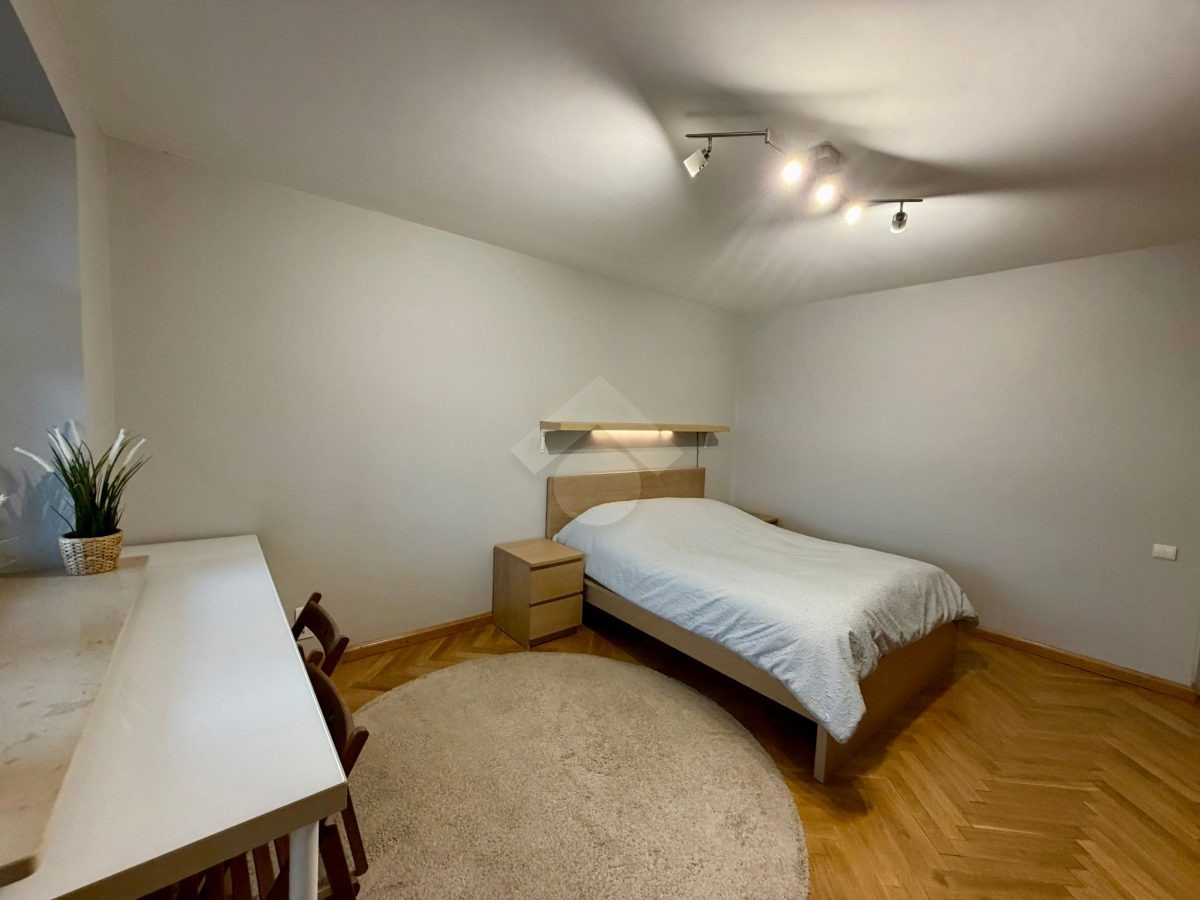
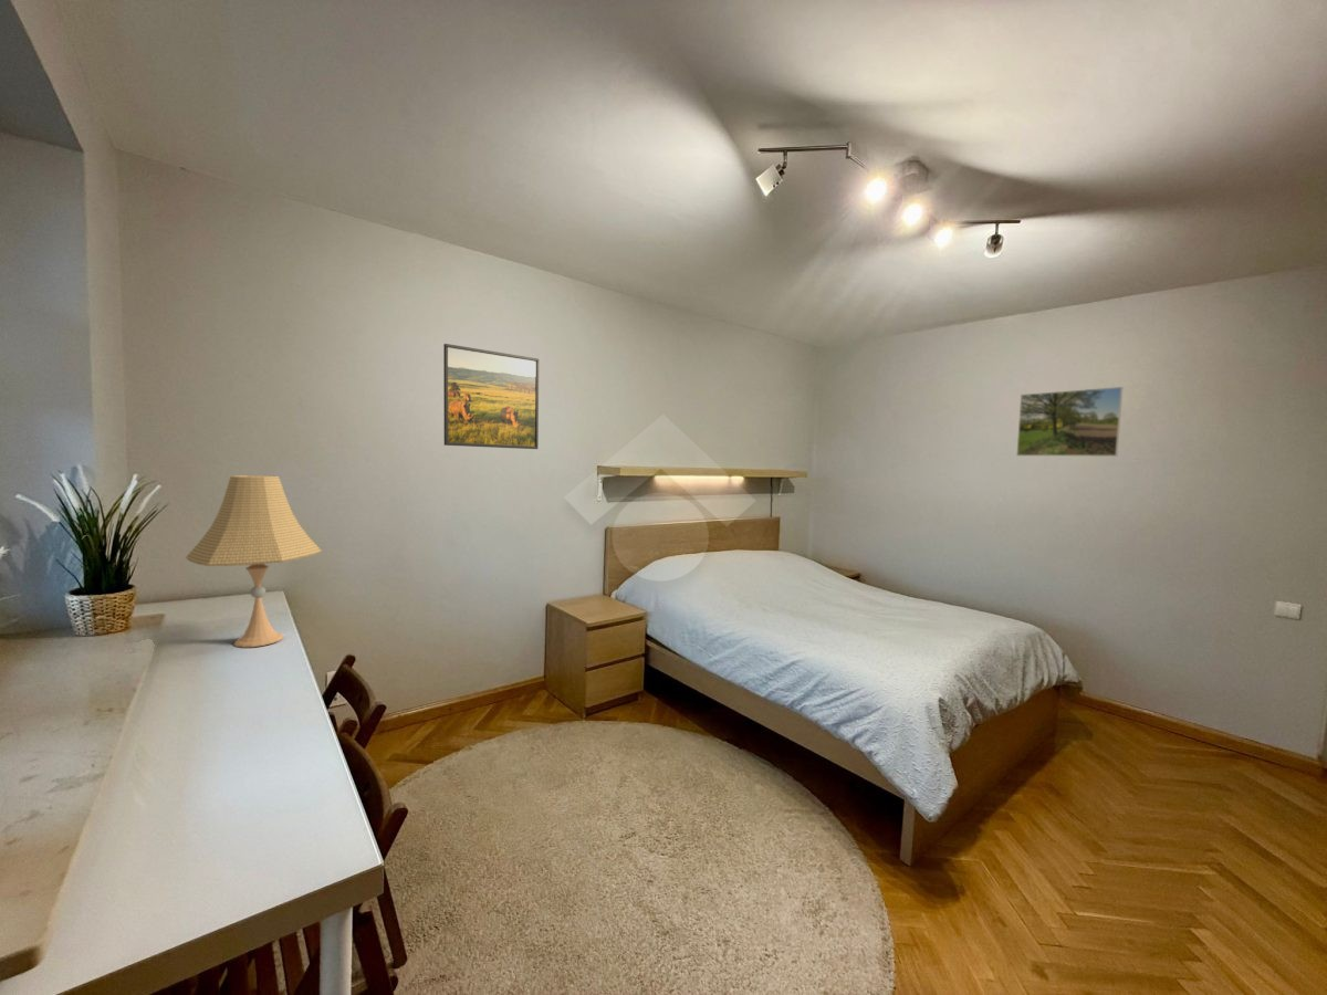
+ desk lamp [185,474,323,649]
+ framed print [1015,386,1124,458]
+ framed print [442,343,540,450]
